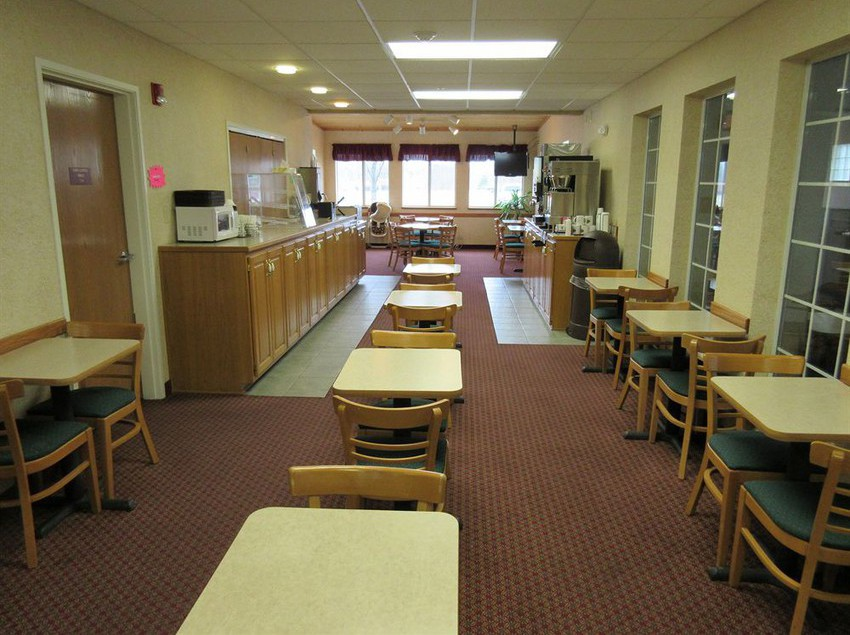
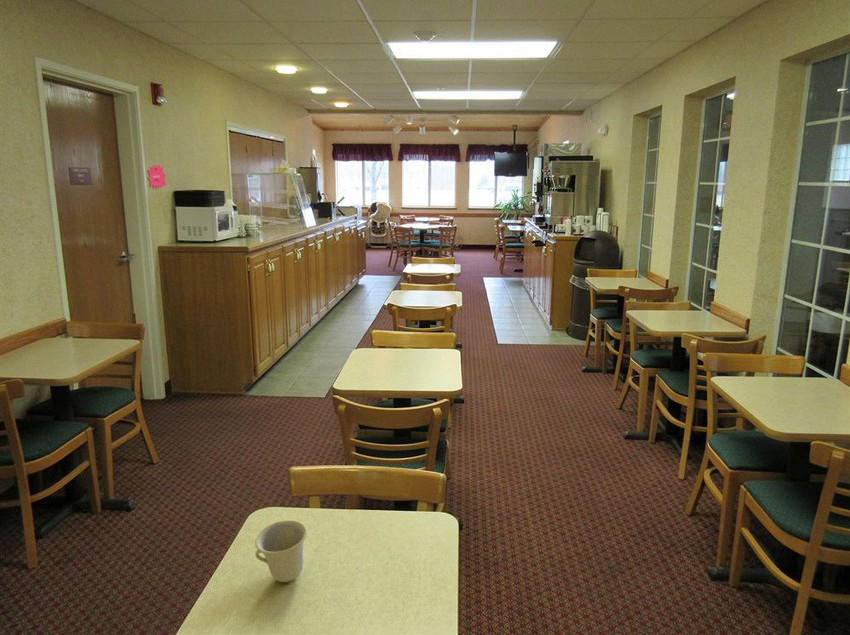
+ cup [254,520,308,583]
